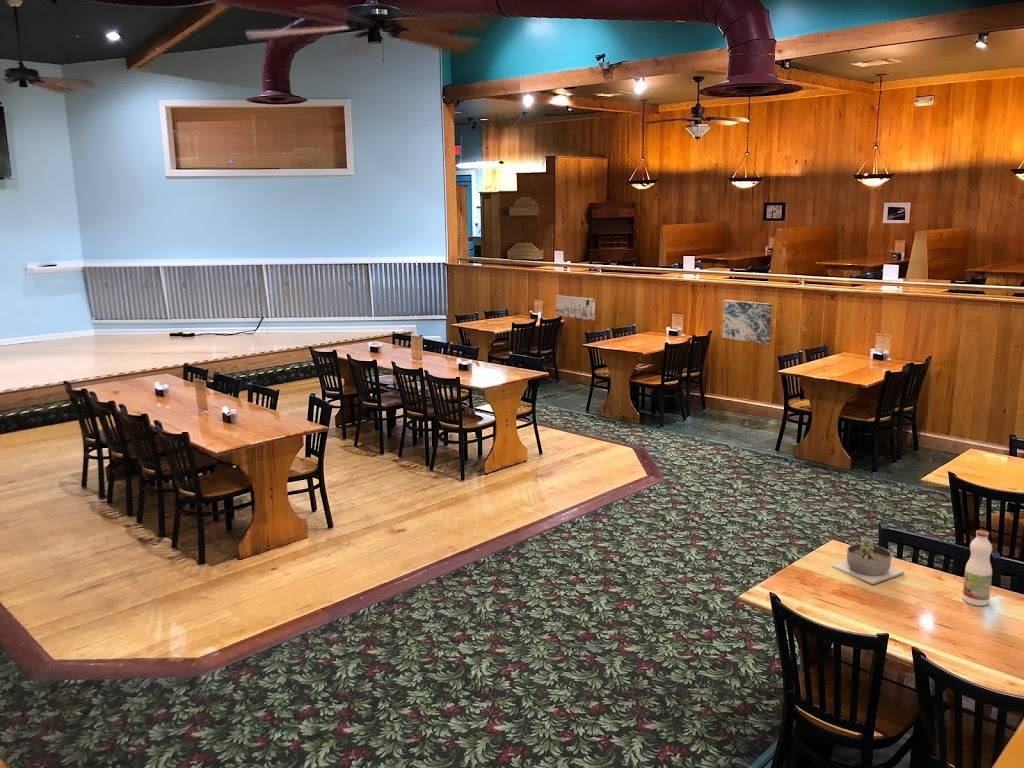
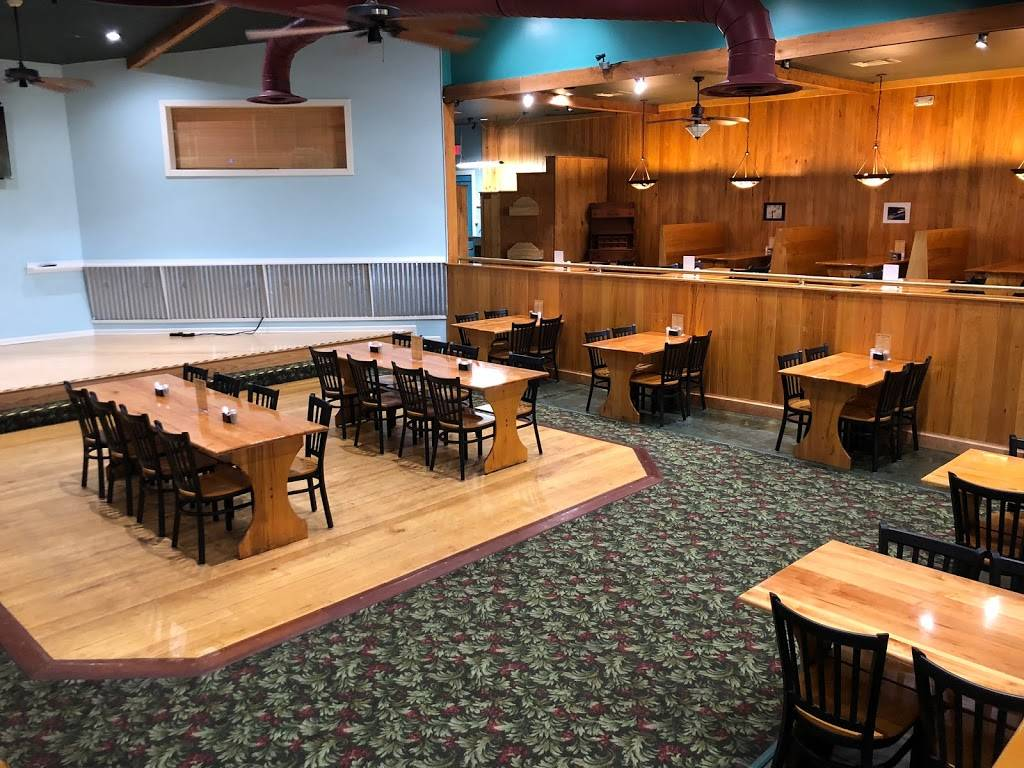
- succulent planter [831,536,905,585]
- wall art [721,299,773,345]
- wall art [555,294,596,321]
- juice bottle [962,529,993,607]
